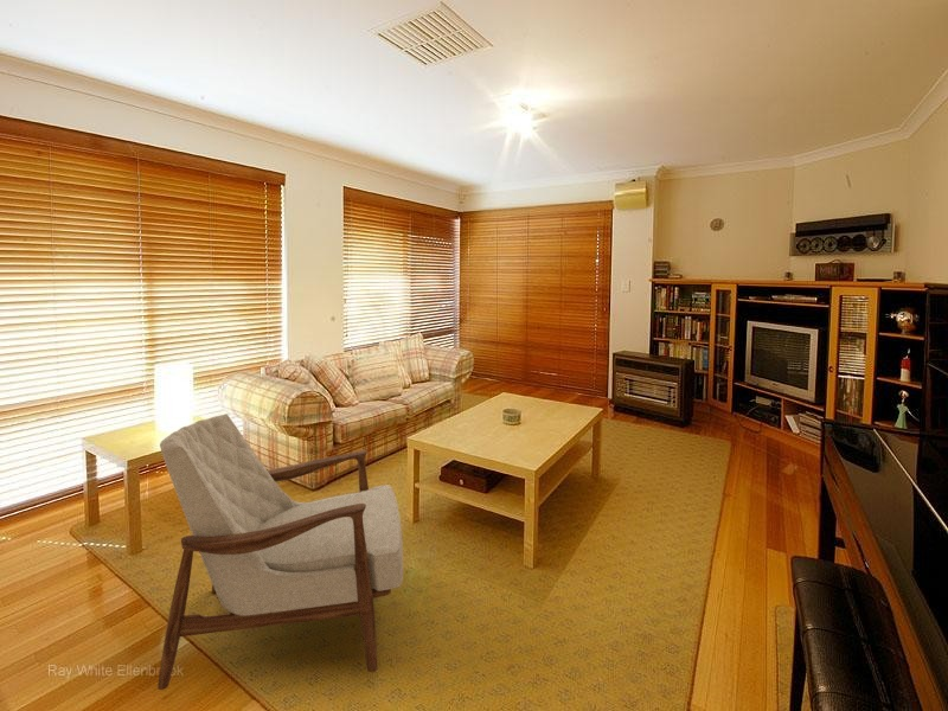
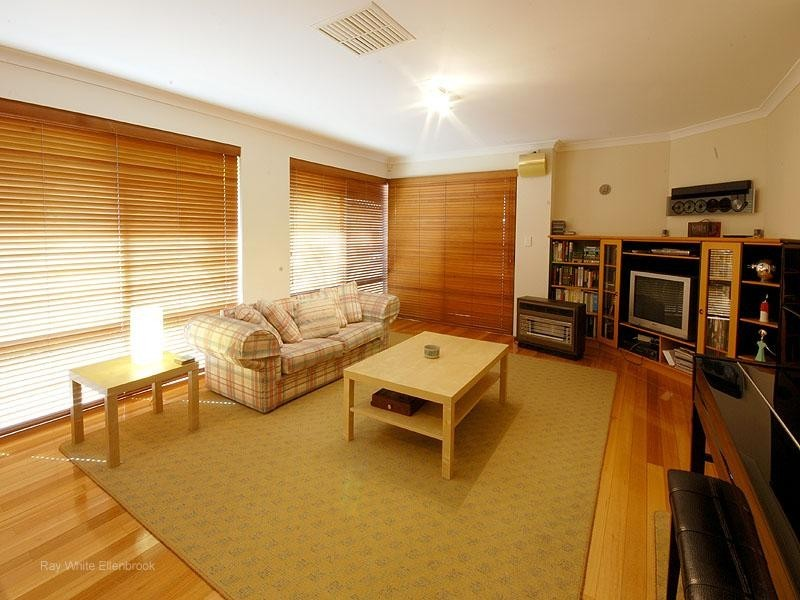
- armchair [156,414,404,691]
